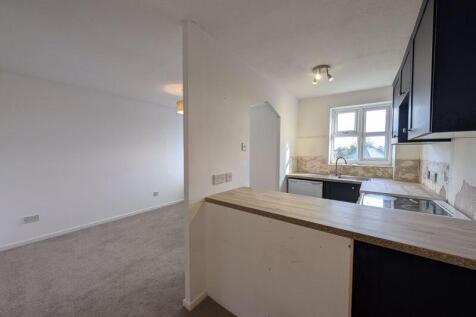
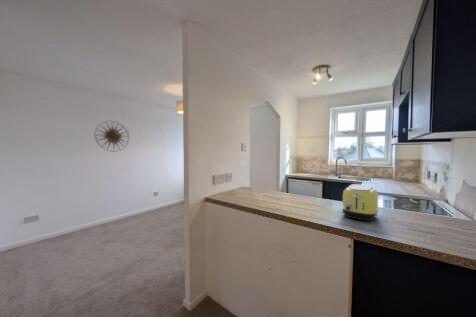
+ wall art [94,120,130,152]
+ toaster [341,183,380,222]
